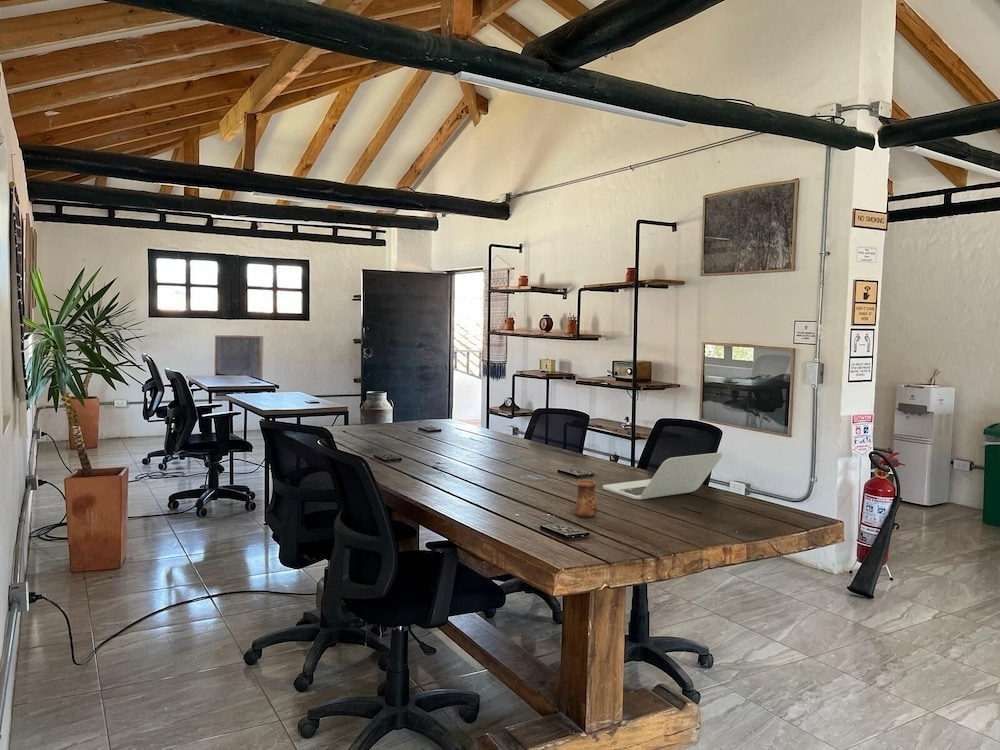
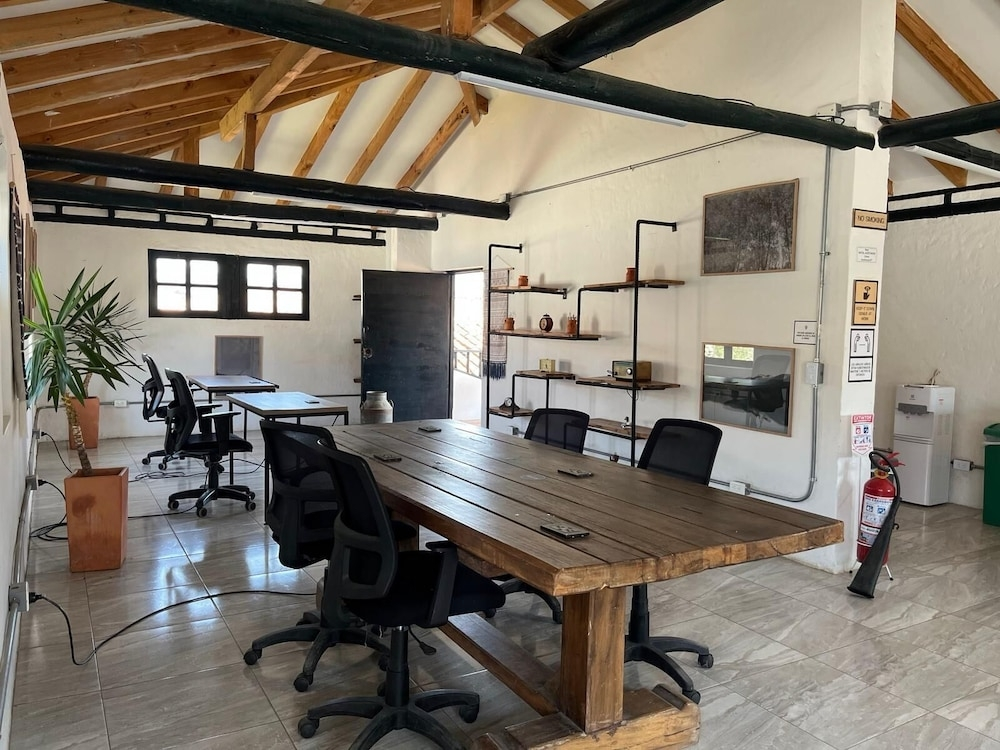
- laptop [602,452,723,500]
- cup [573,480,598,518]
